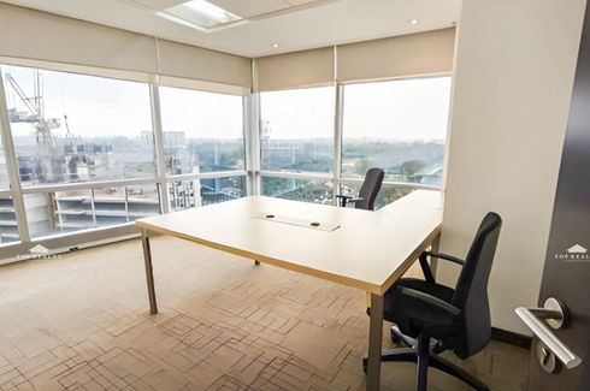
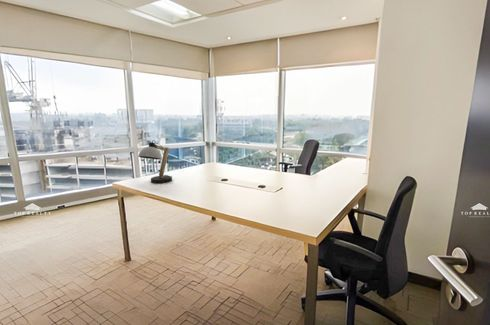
+ desk lamp [137,139,173,184]
